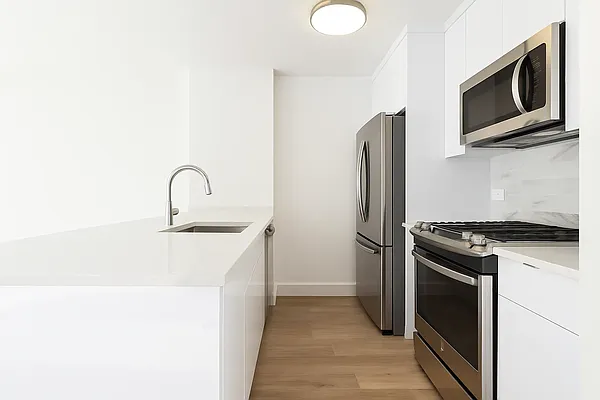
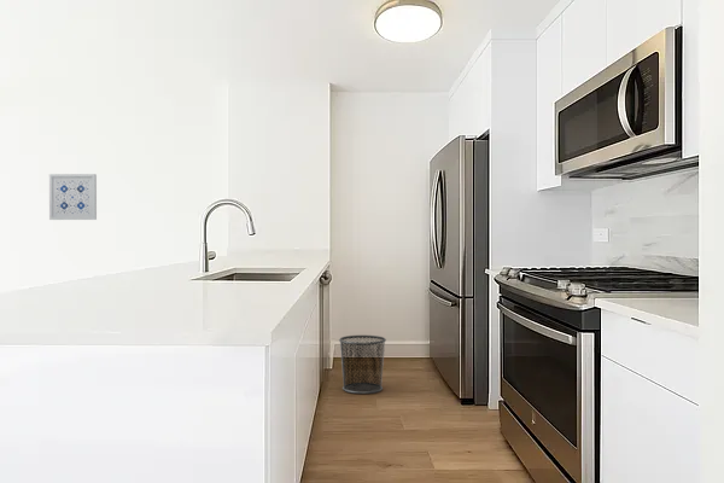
+ waste bin [338,334,387,395]
+ wall art [48,173,98,221]
